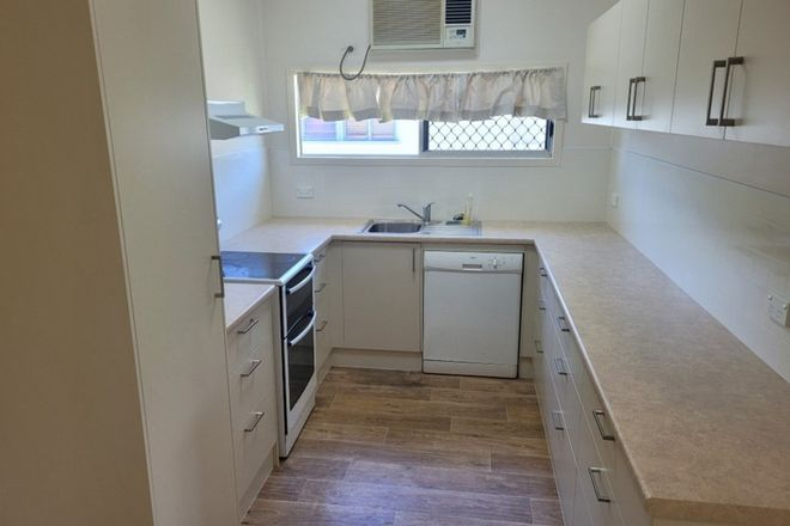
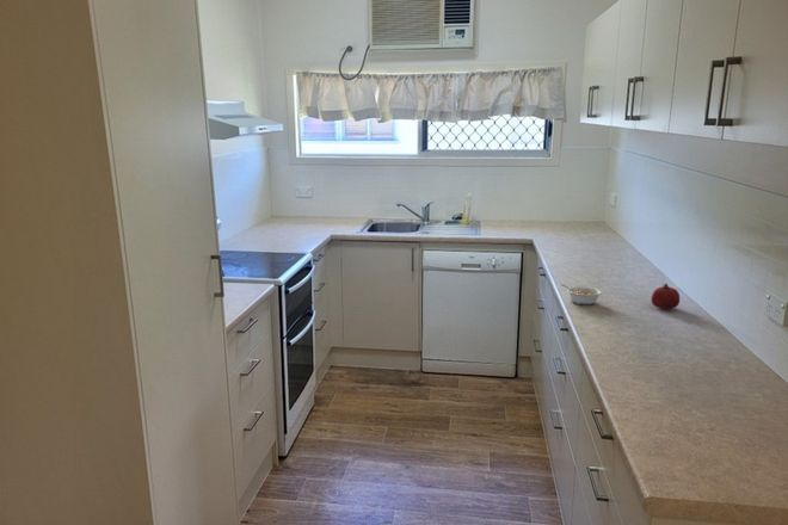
+ fruit [651,283,681,310]
+ legume [561,284,603,307]
